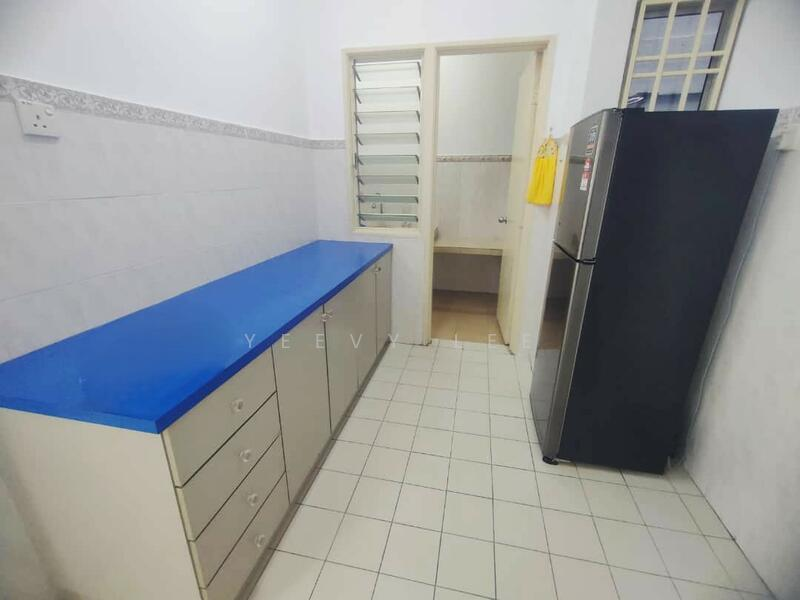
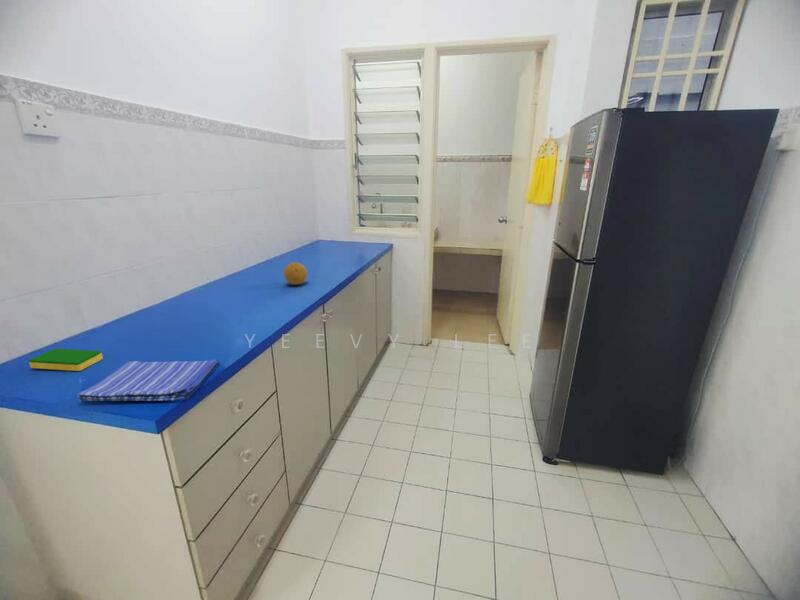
+ dish towel [76,359,221,402]
+ dish sponge [28,347,104,372]
+ fruit [283,261,308,286]
